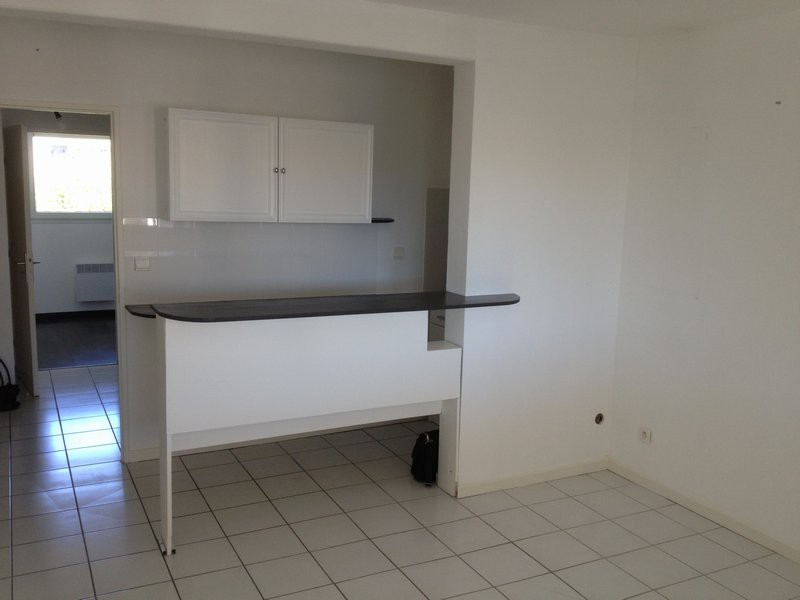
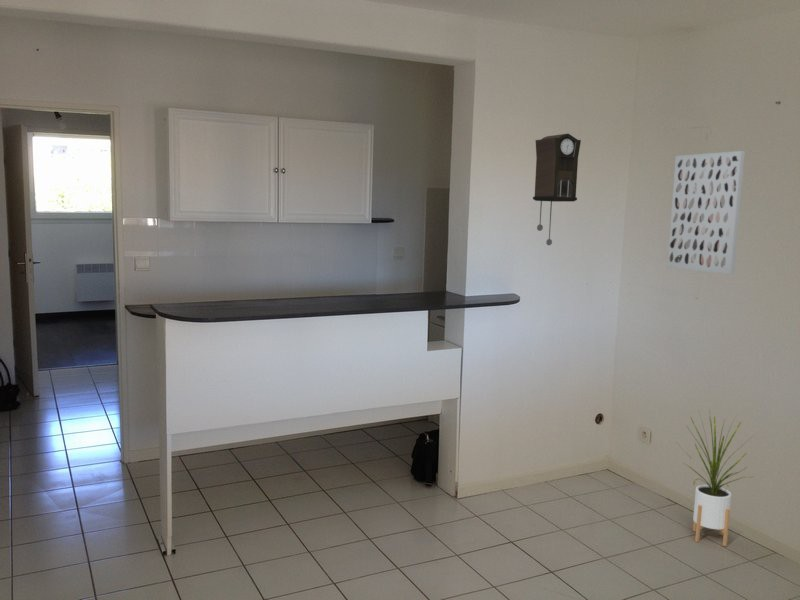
+ pendulum clock [532,133,582,246]
+ wall art [666,150,746,275]
+ house plant [676,408,755,547]
